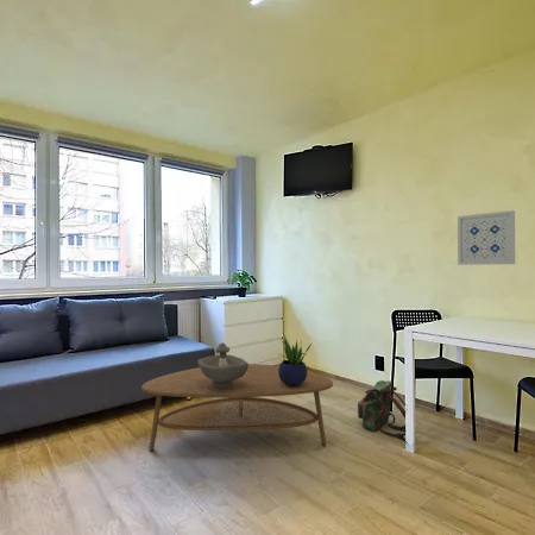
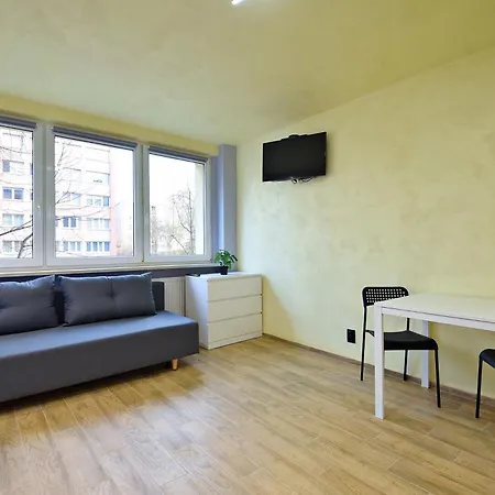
- potted plant [278,334,313,385]
- decorative bowl [196,342,250,389]
- backpack [357,379,407,442]
- wall art [457,209,516,266]
- coffee table [140,363,334,452]
